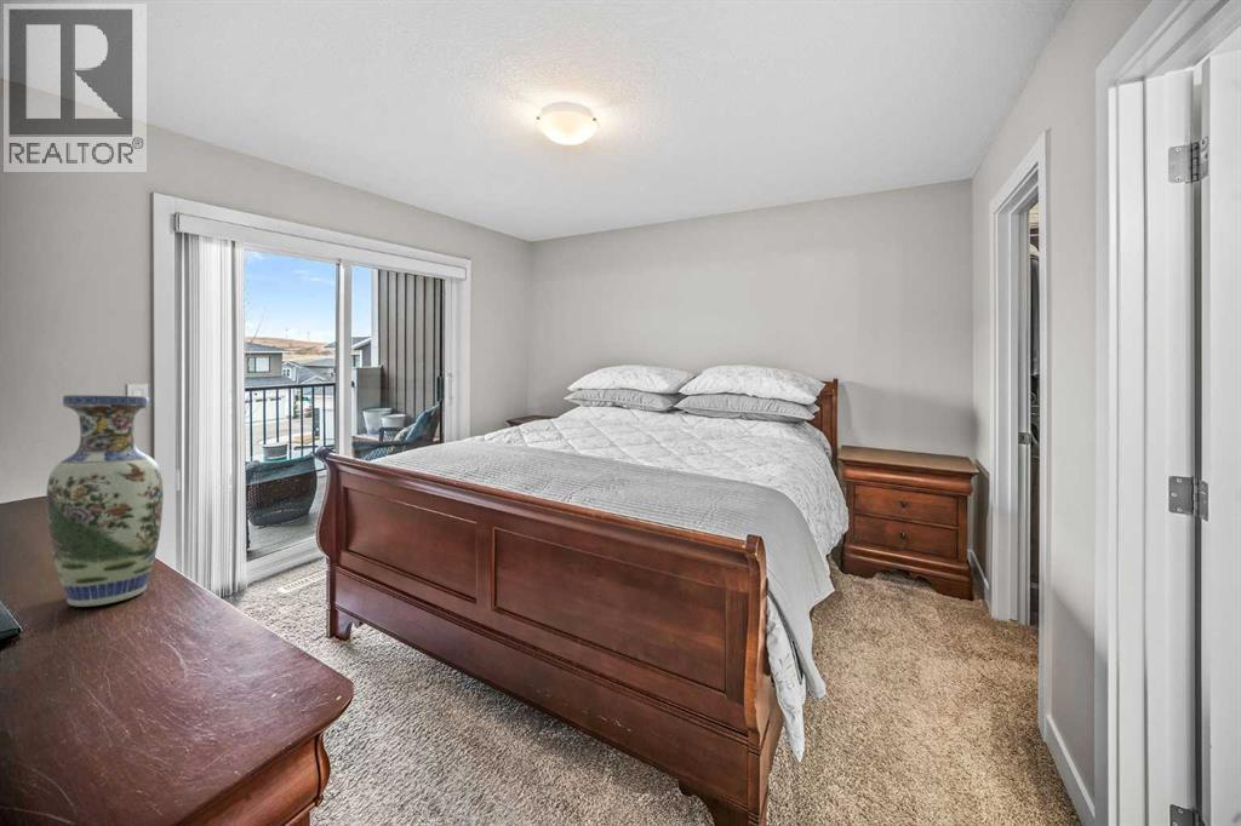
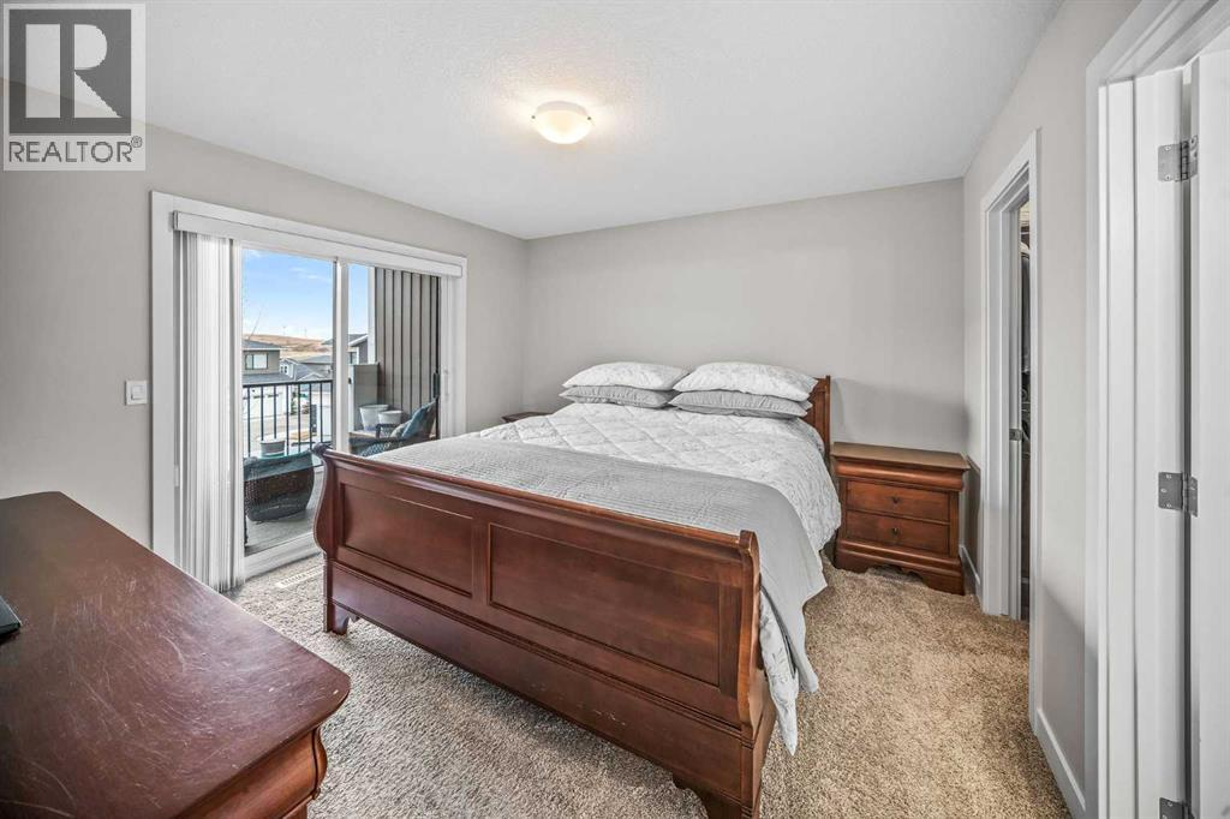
- vase [45,394,165,608]
